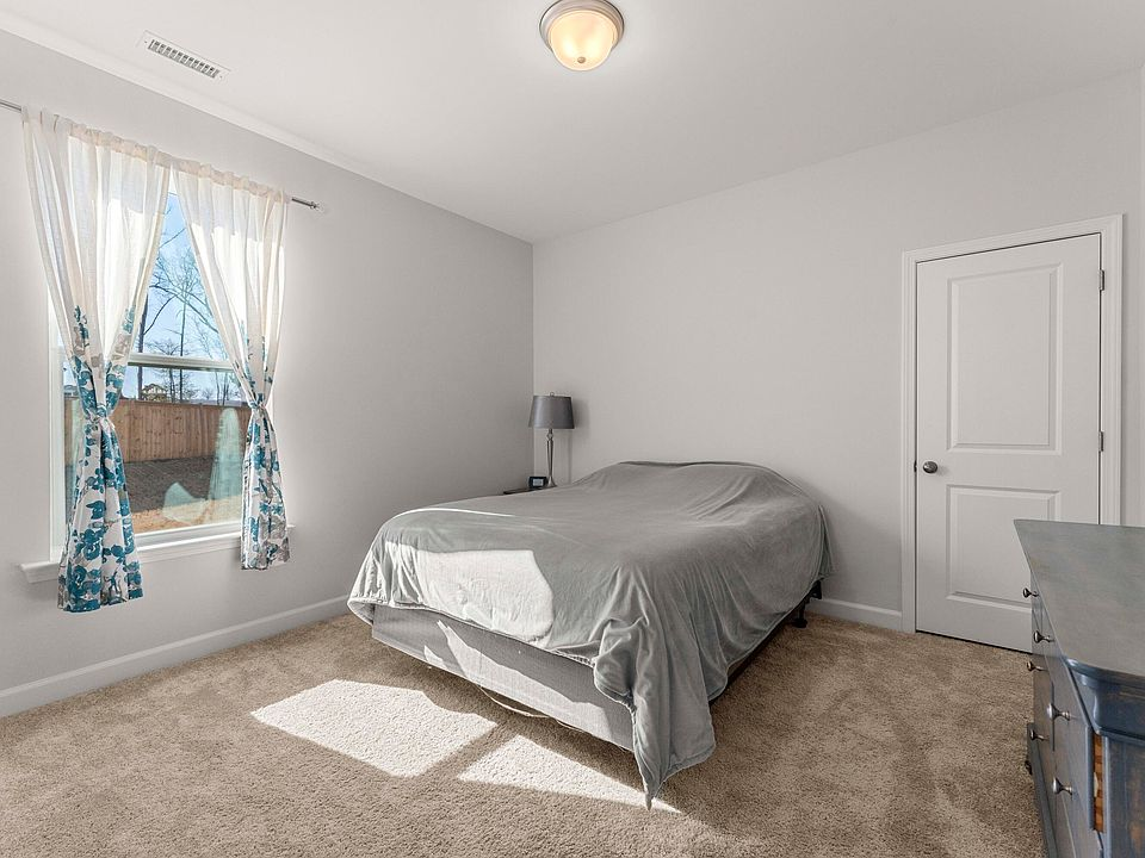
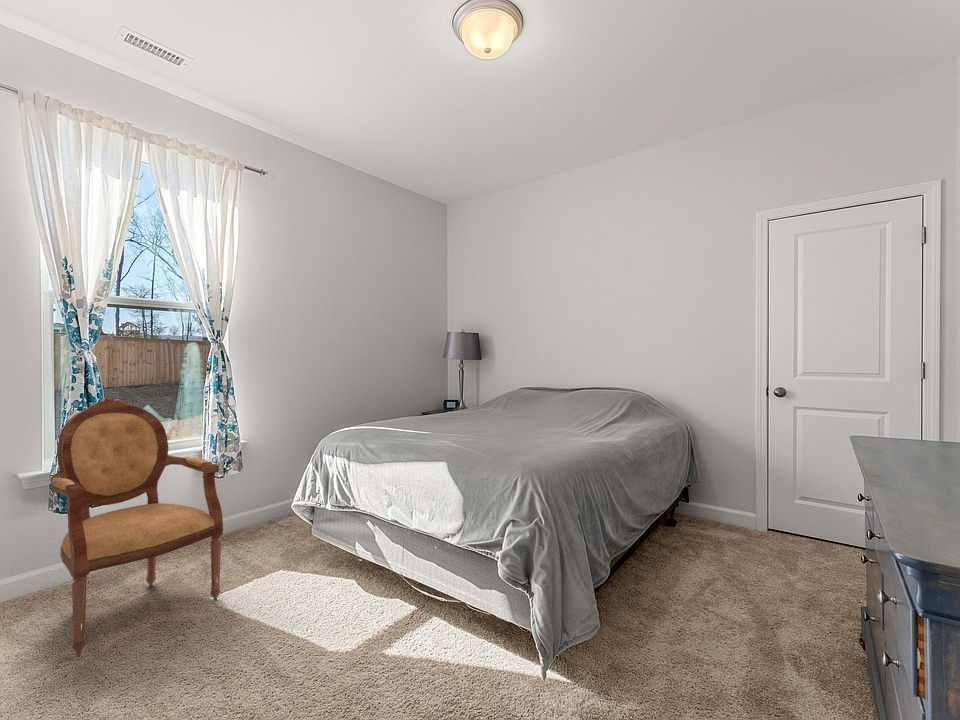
+ armchair [49,397,224,657]
